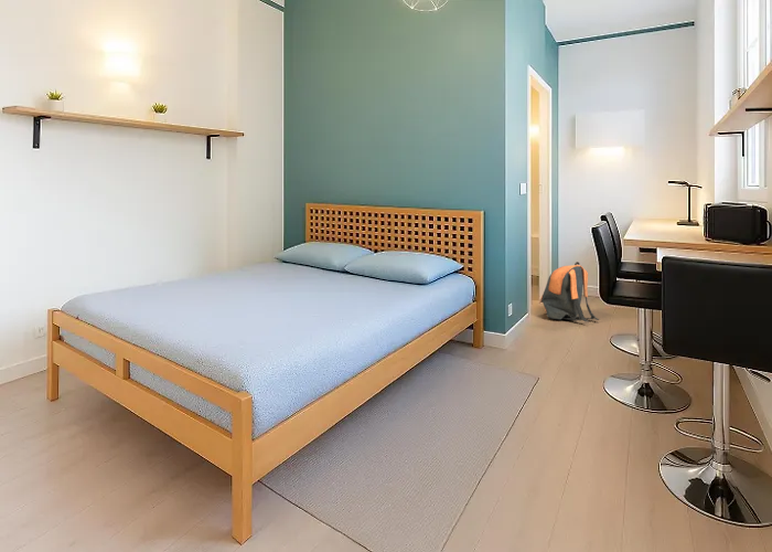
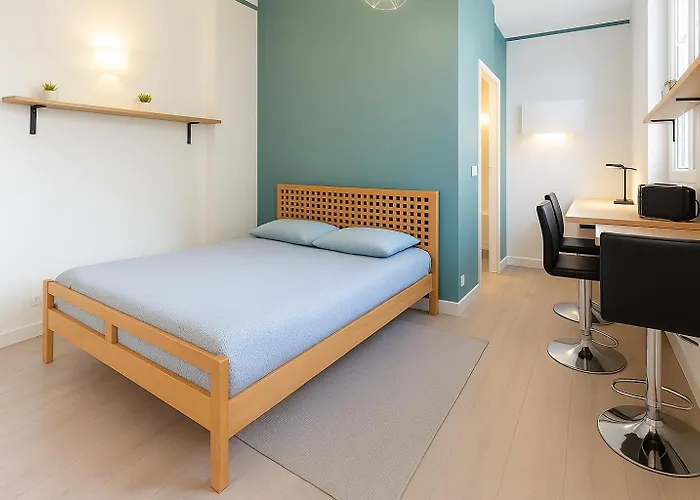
- backpack [538,261,600,322]
